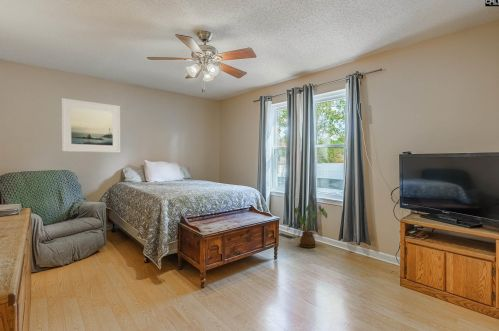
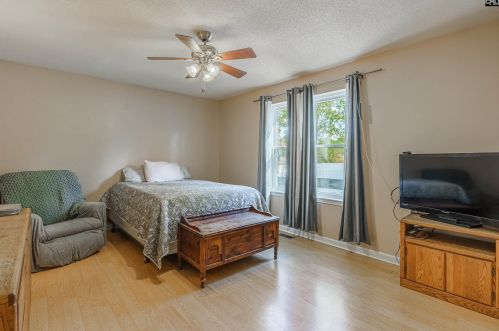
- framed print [60,97,121,154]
- house plant [291,203,328,249]
